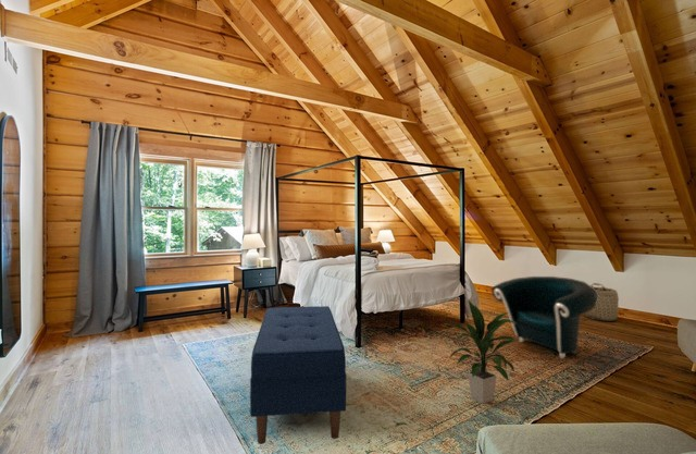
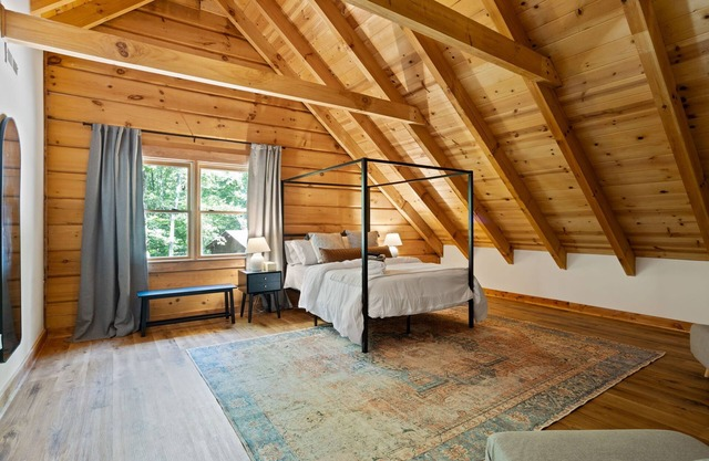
- indoor plant [443,299,520,405]
- basket [583,282,620,322]
- armchair [490,275,599,359]
- bench [249,305,347,445]
